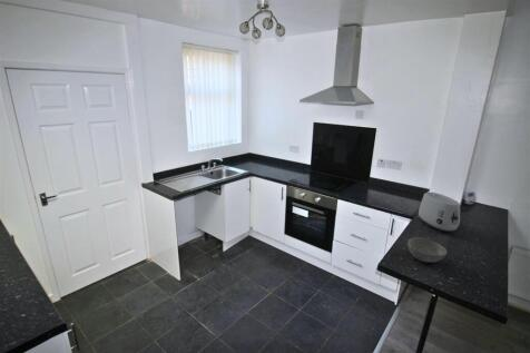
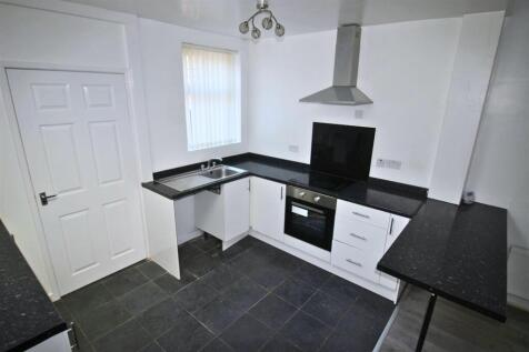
- bowl [406,236,448,264]
- toaster [418,192,461,233]
